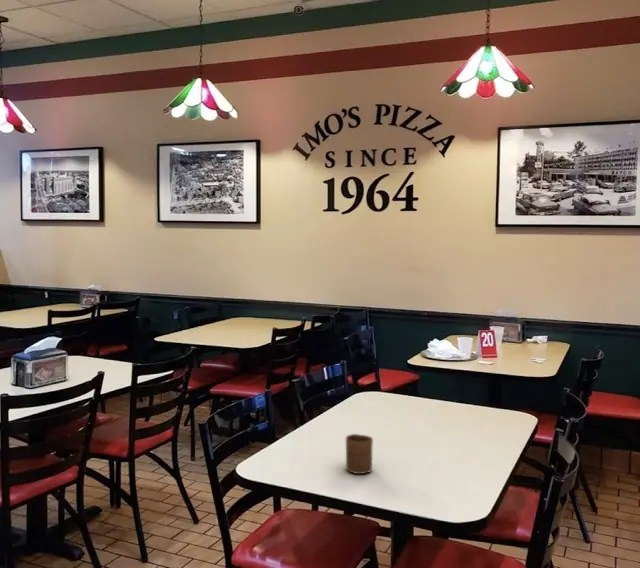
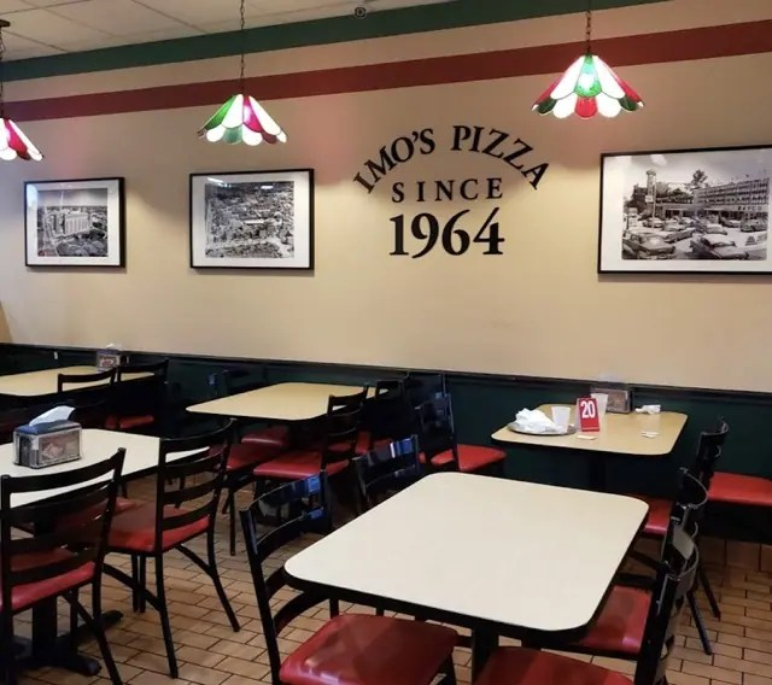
- cup [345,433,374,475]
